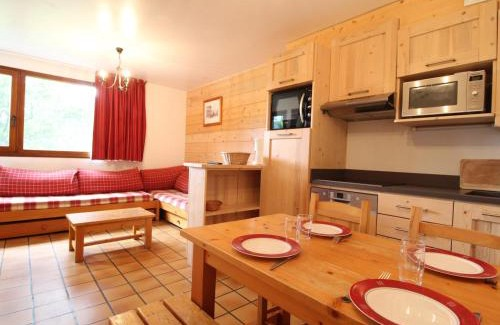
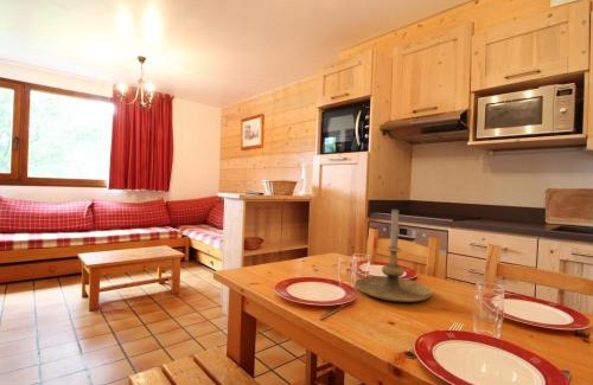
+ candle holder [353,207,434,303]
